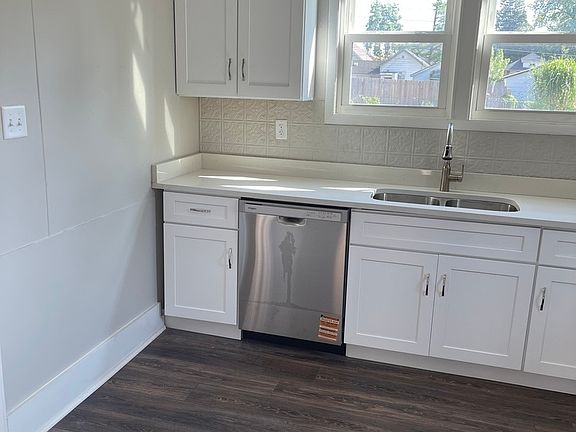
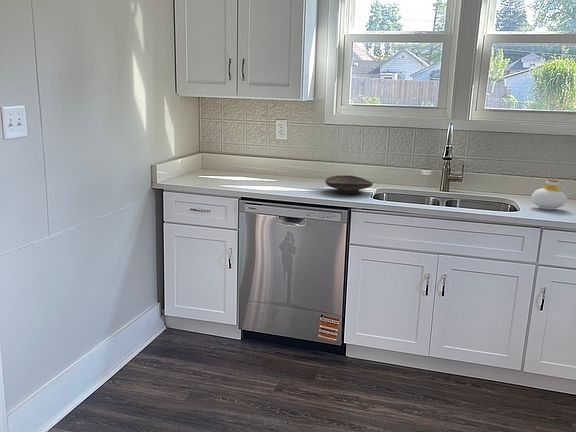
+ bottle [530,178,575,211]
+ decorative bowl [324,174,374,195]
